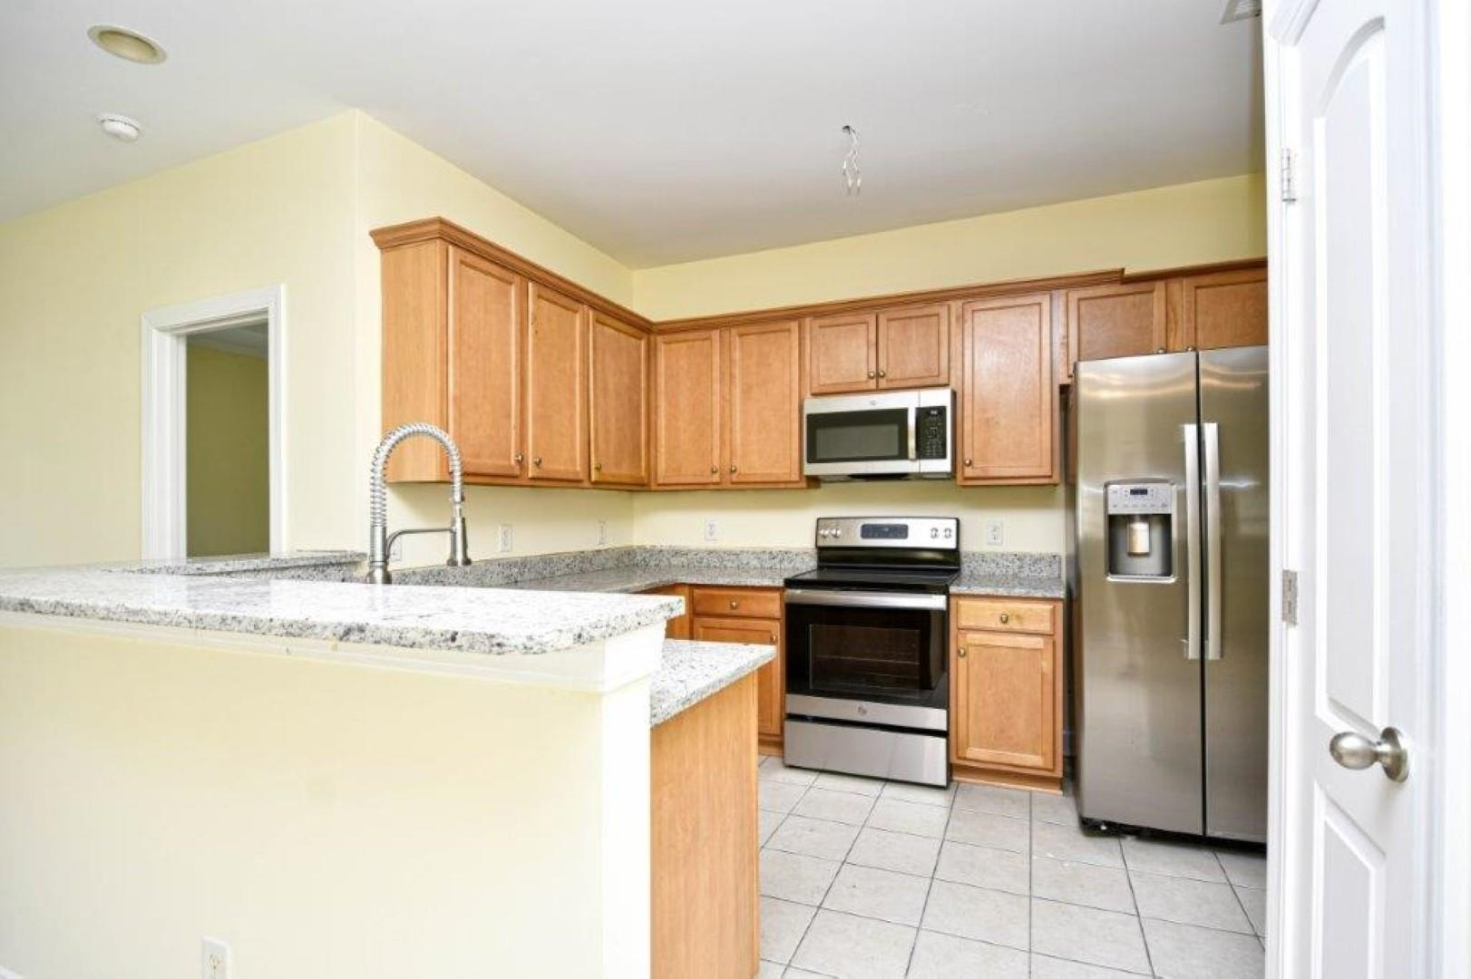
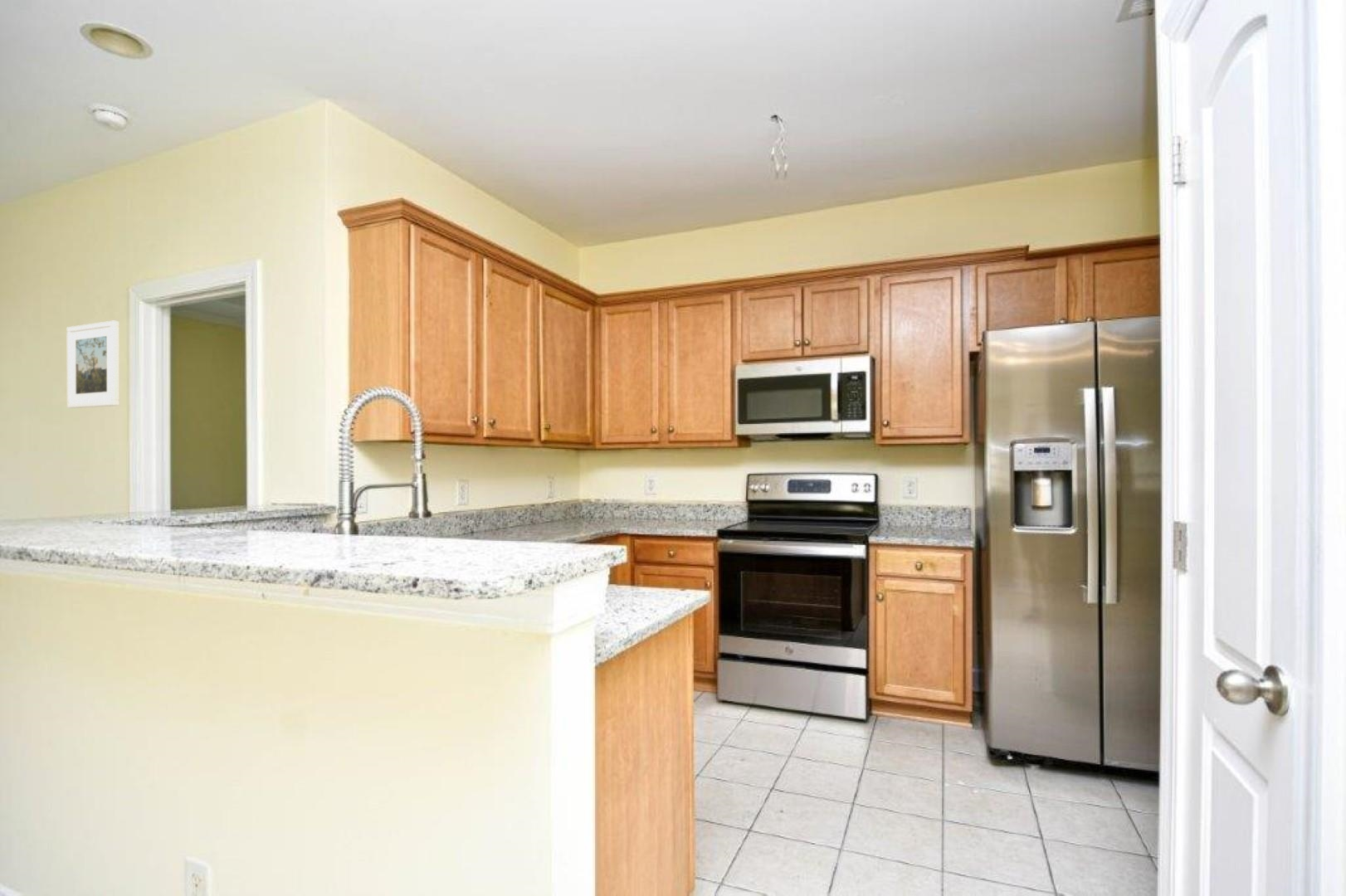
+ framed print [66,320,120,409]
